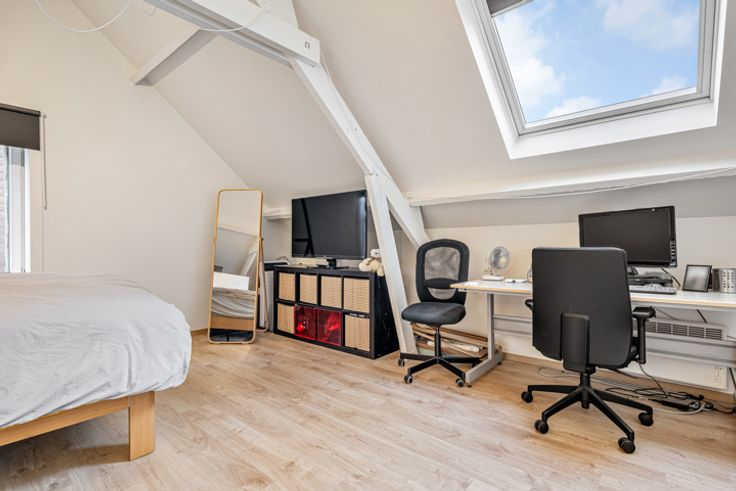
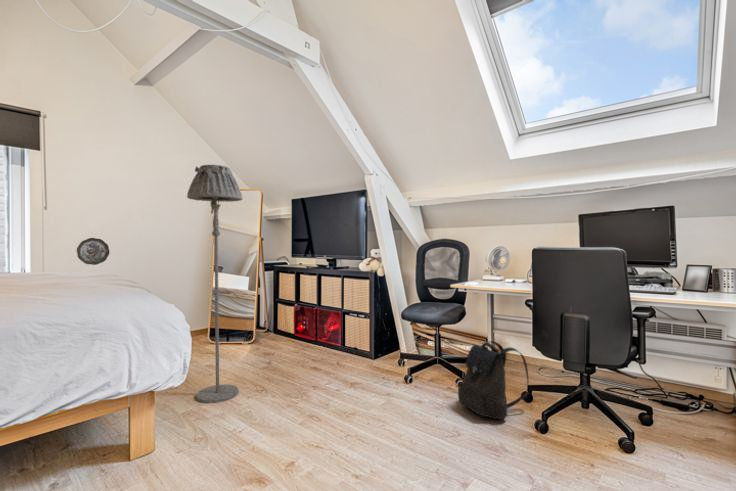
+ floor lamp [186,164,243,404]
+ backpack [457,340,529,420]
+ decorative plate [76,237,110,266]
